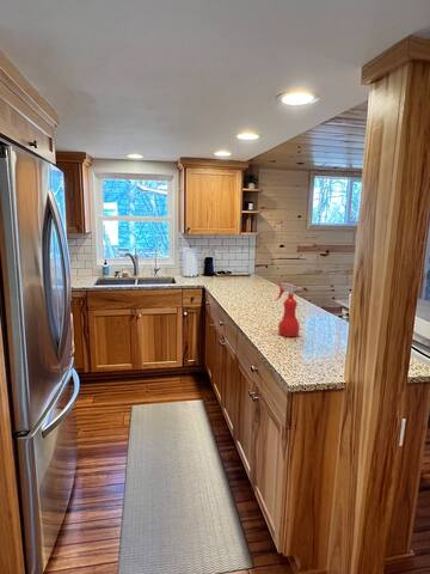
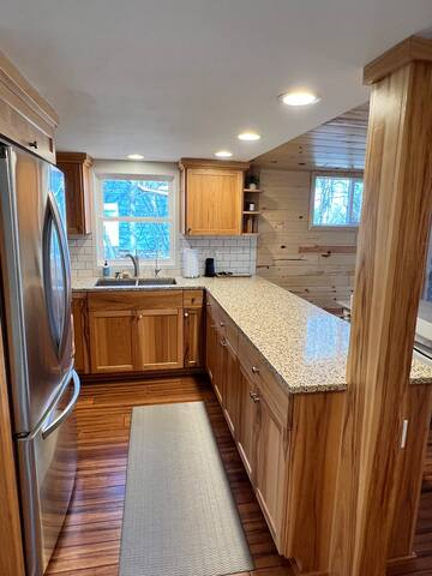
- spray bottle [274,282,302,338]
